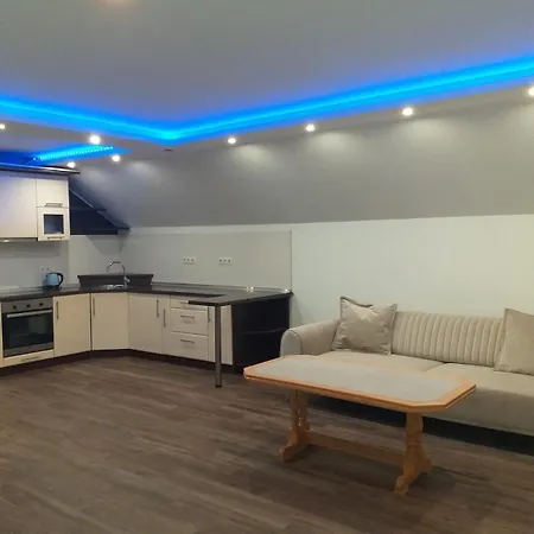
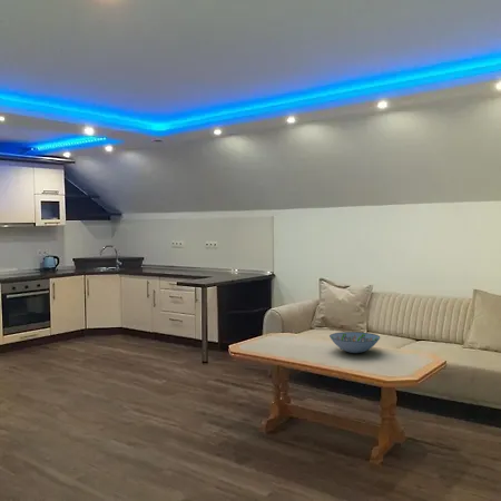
+ decorative bowl [328,331,381,354]
